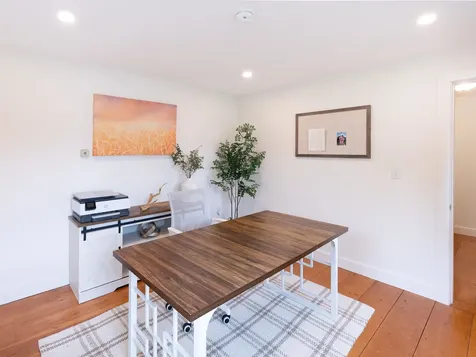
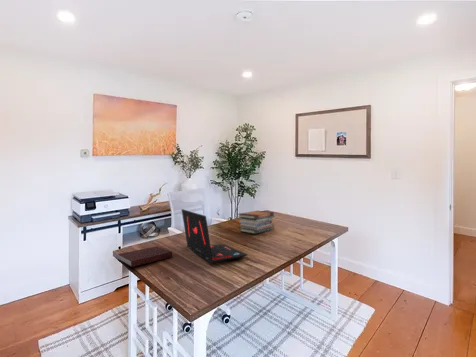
+ notebook [117,245,173,268]
+ book stack [237,210,275,235]
+ laptop [181,208,248,264]
